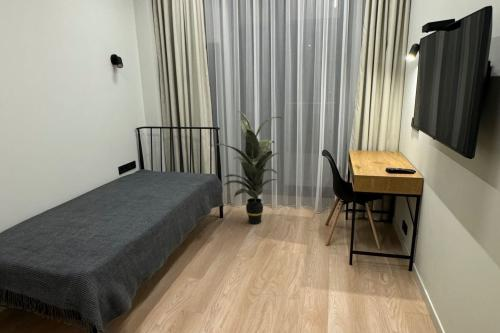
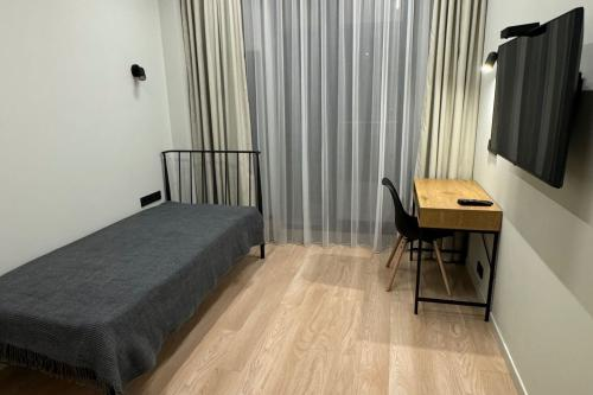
- indoor plant [211,110,283,225]
